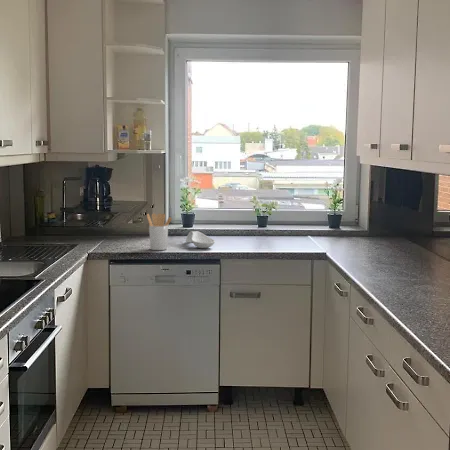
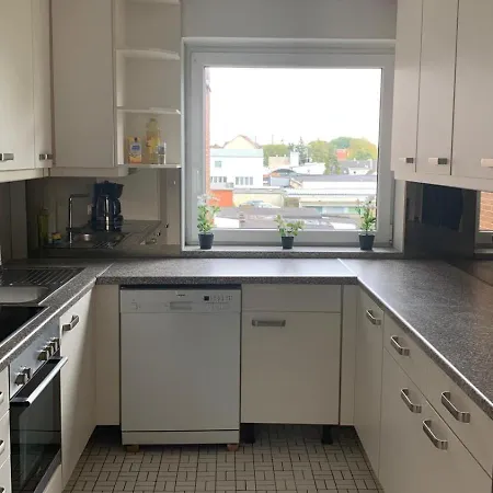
- spoon rest [185,230,216,249]
- utensil holder [146,212,173,251]
